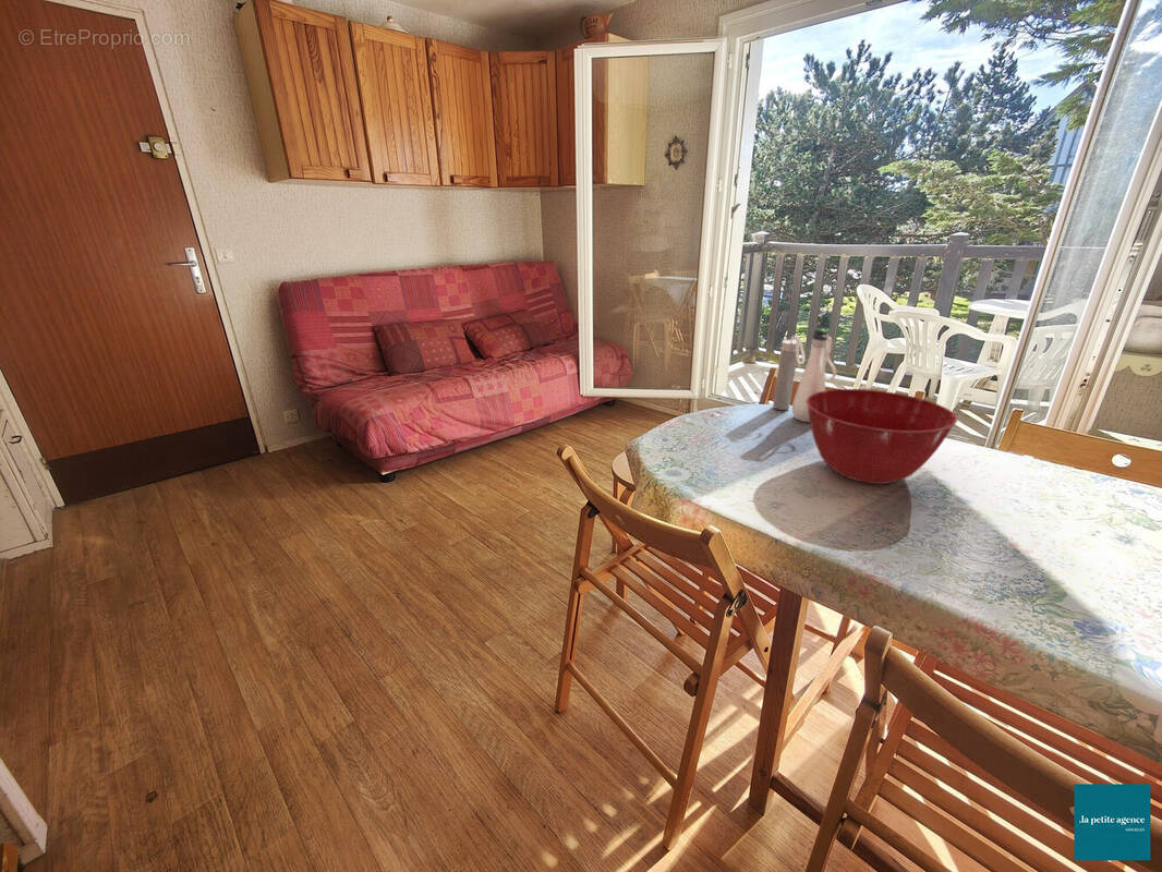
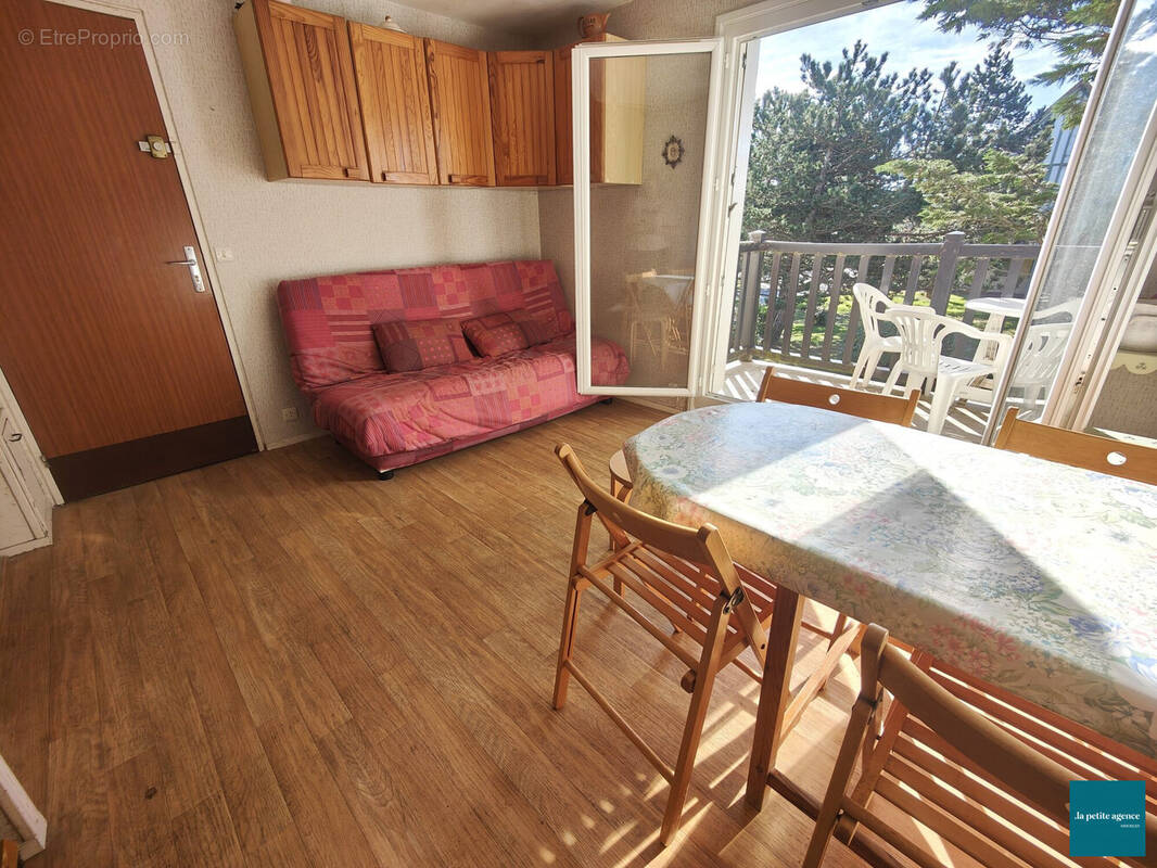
- mixing bowl [807,388,958,485]
- water bottle [772,329,837,423]
